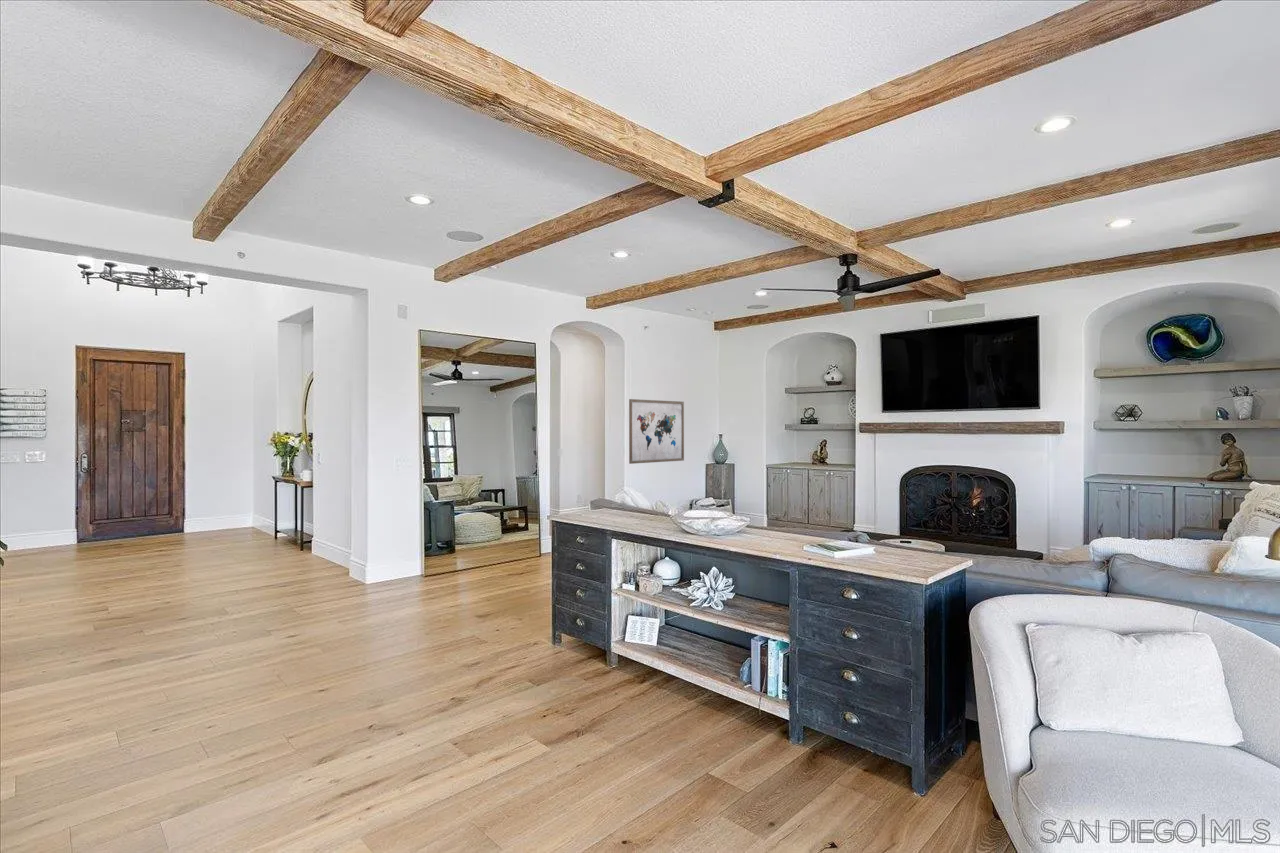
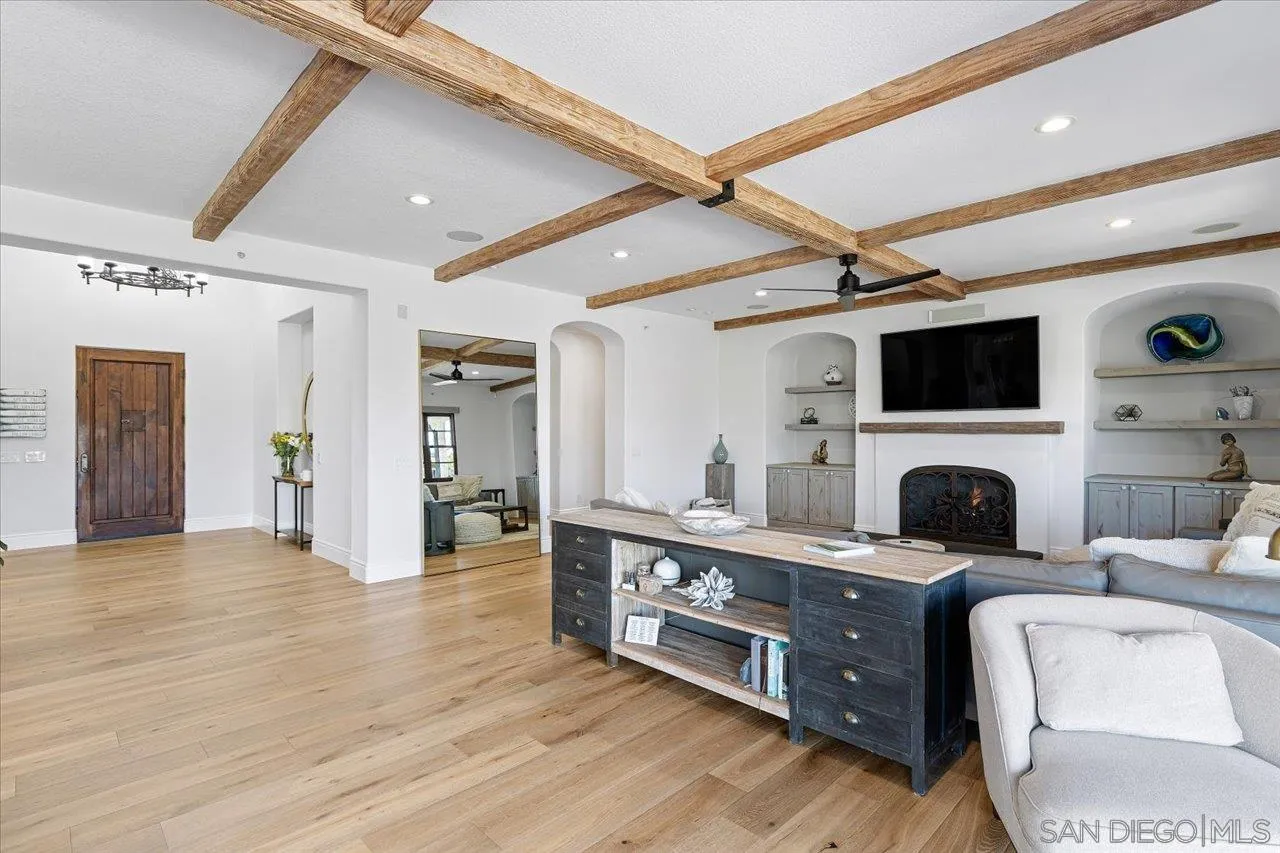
- wall art [628,398,685,465]
